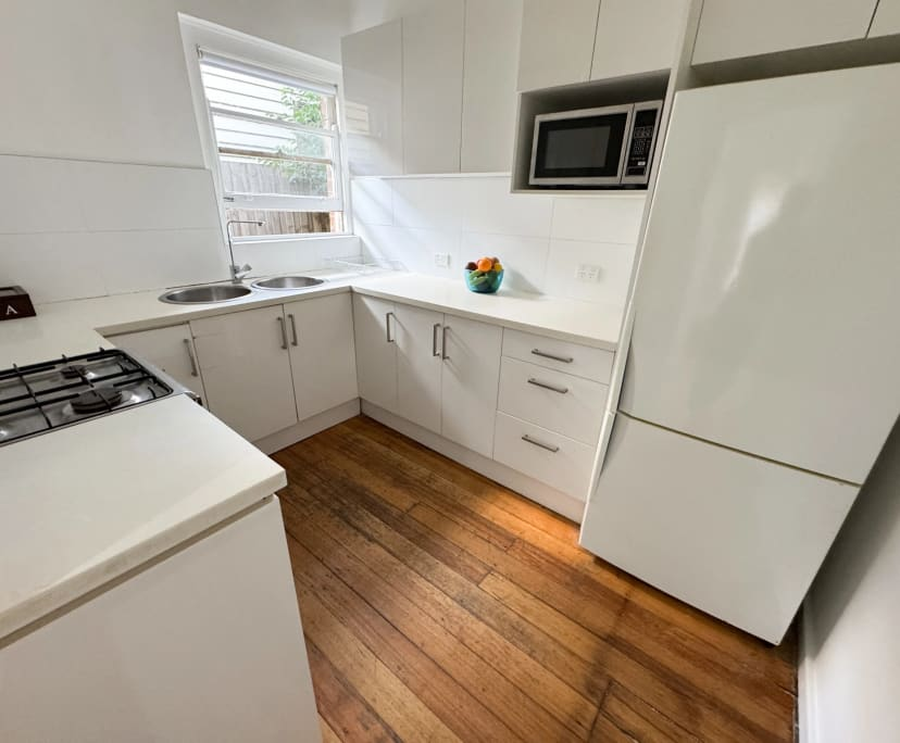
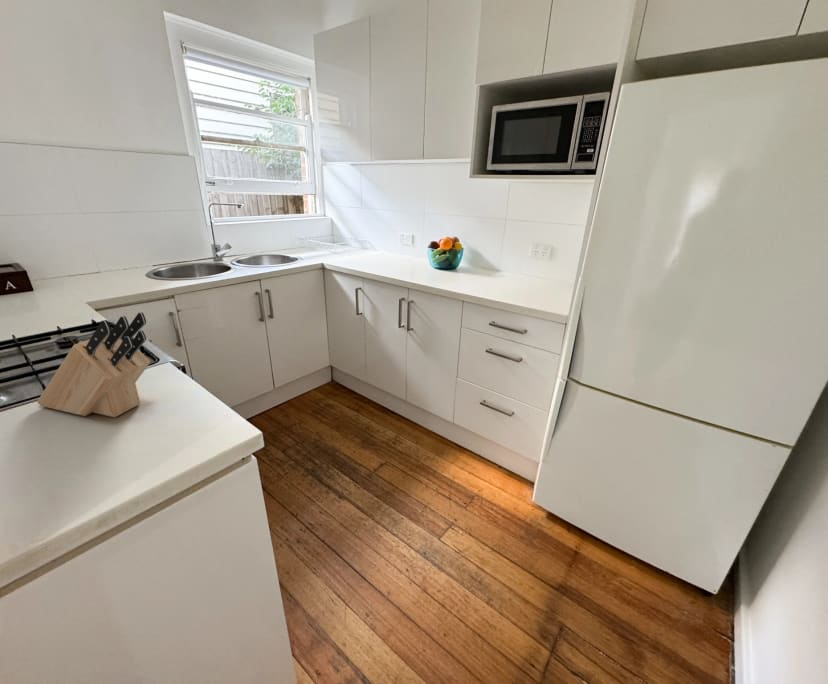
+ knife block [36,311,151,418]
